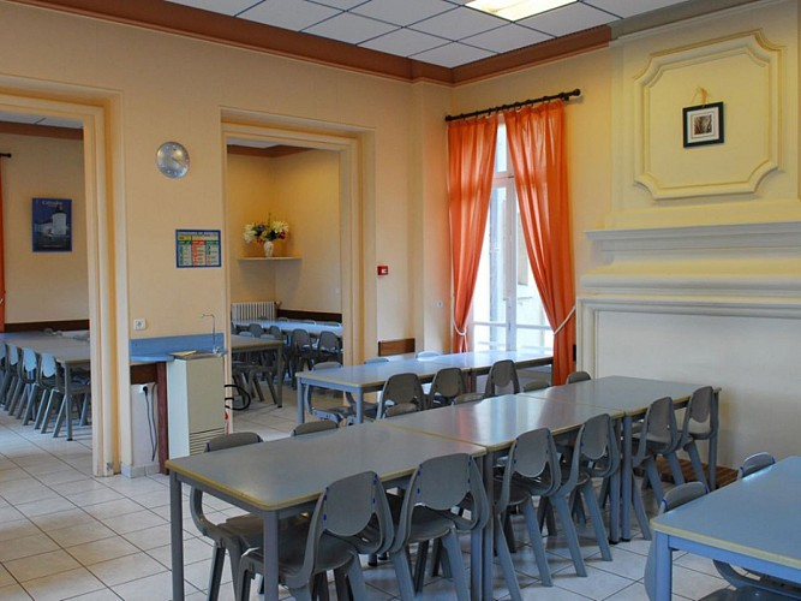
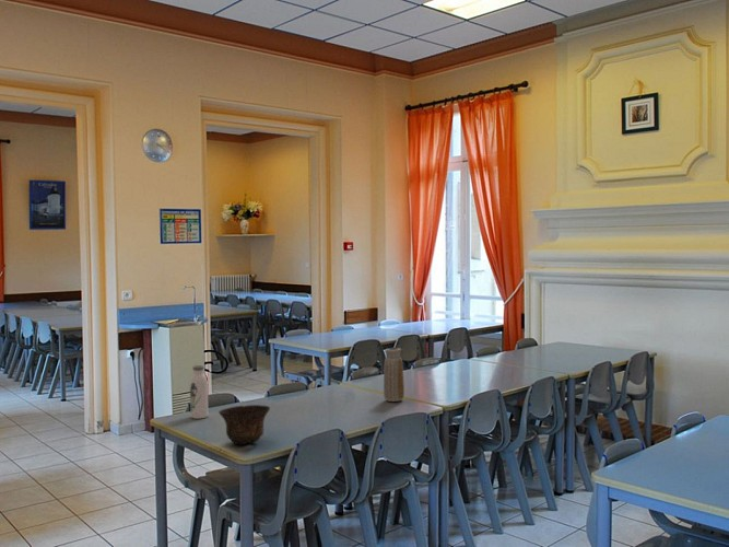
+ bowl [217,404,271,445]
+ vase [383,347,405,403]
+ water bottle [189,364,209,420]
